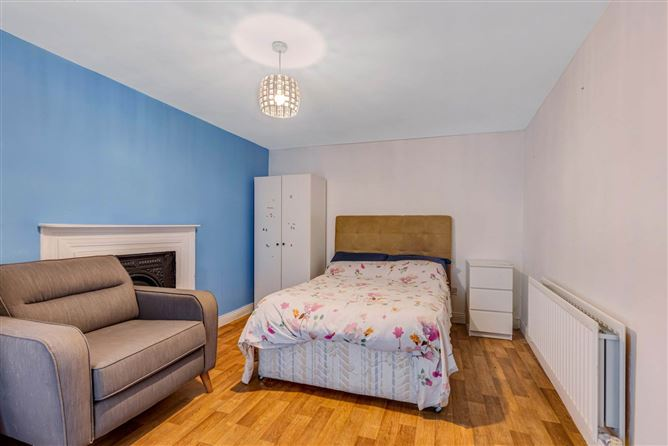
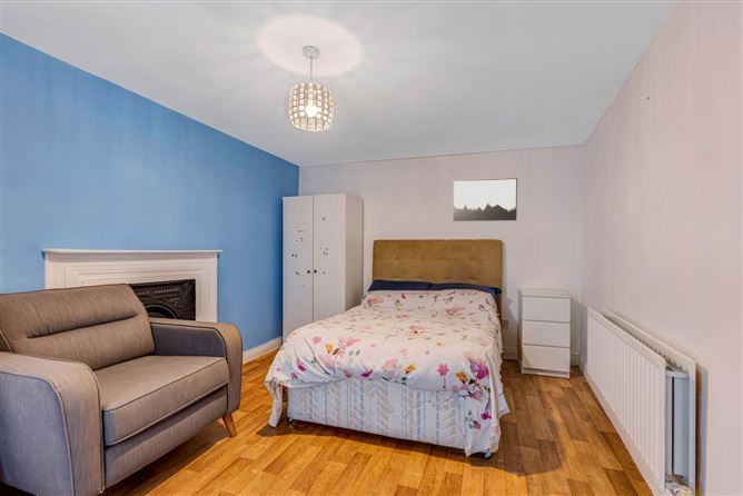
+ wall art [452,177,518,222]
